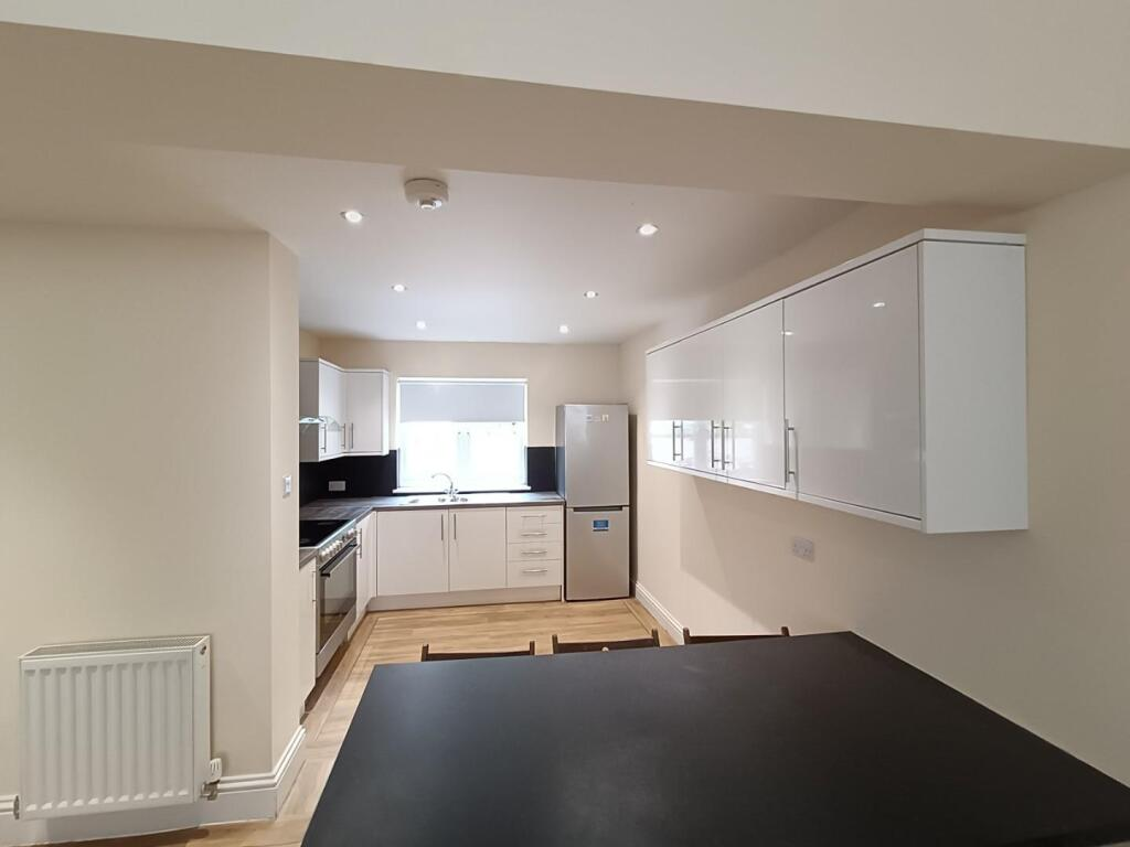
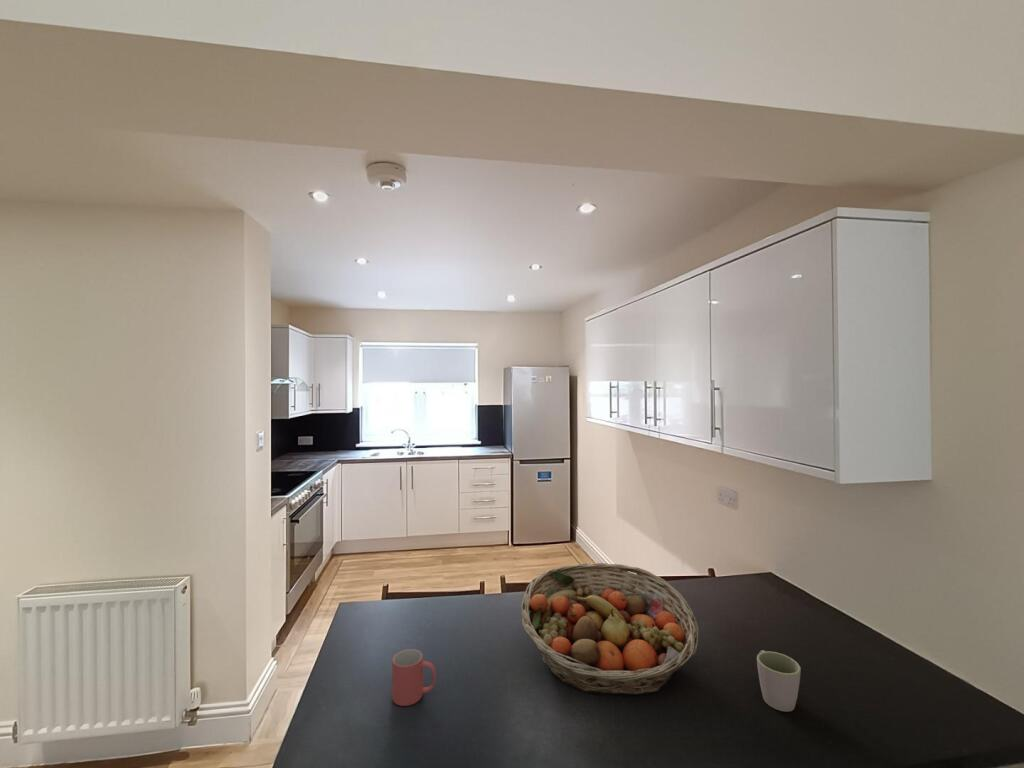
+ fruit basket [520,562,700,696]
+ mug [391,648,437,707]
+ mug [756,649,802,713]
